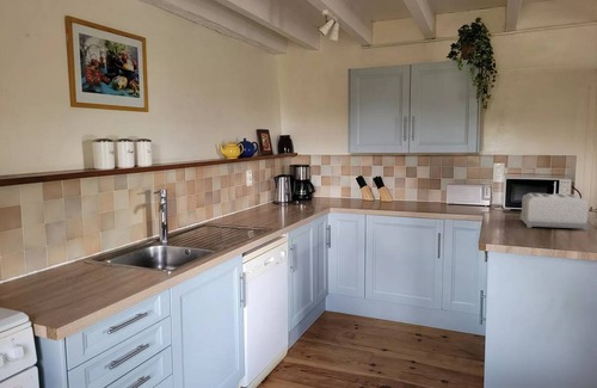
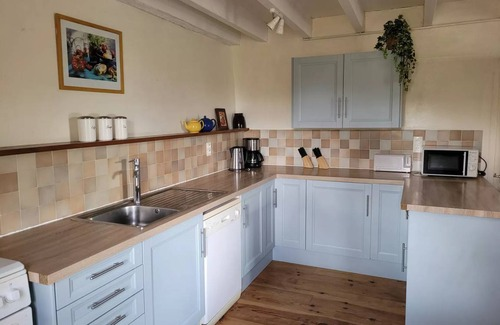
- toaster [519,192,590,232]
